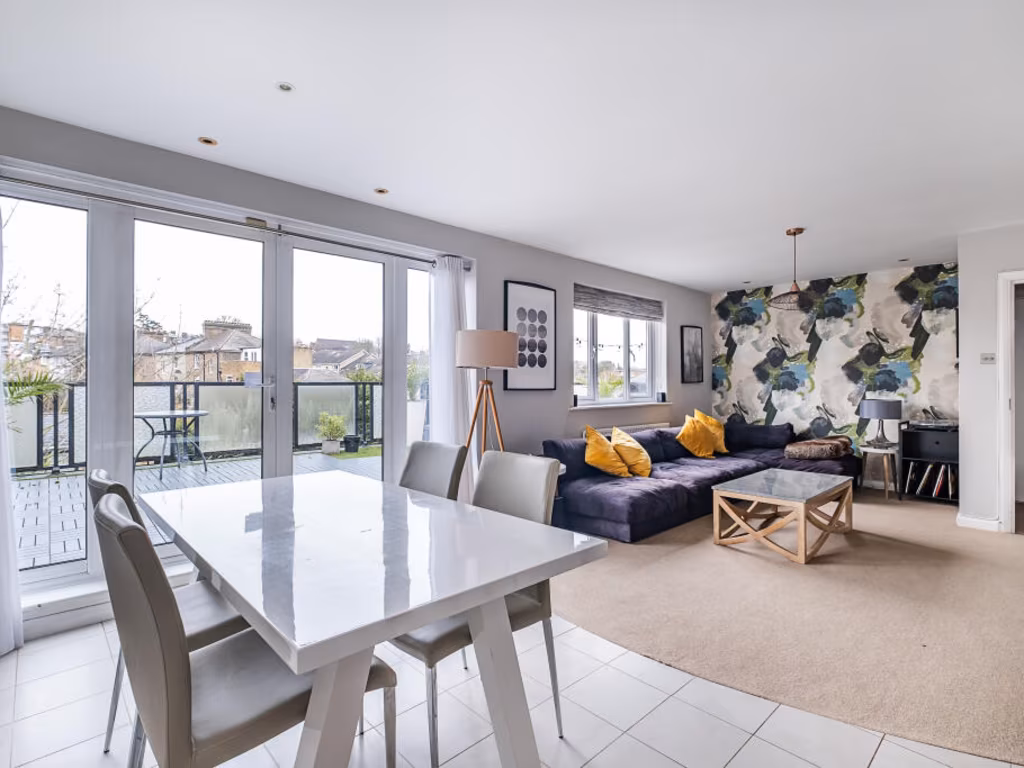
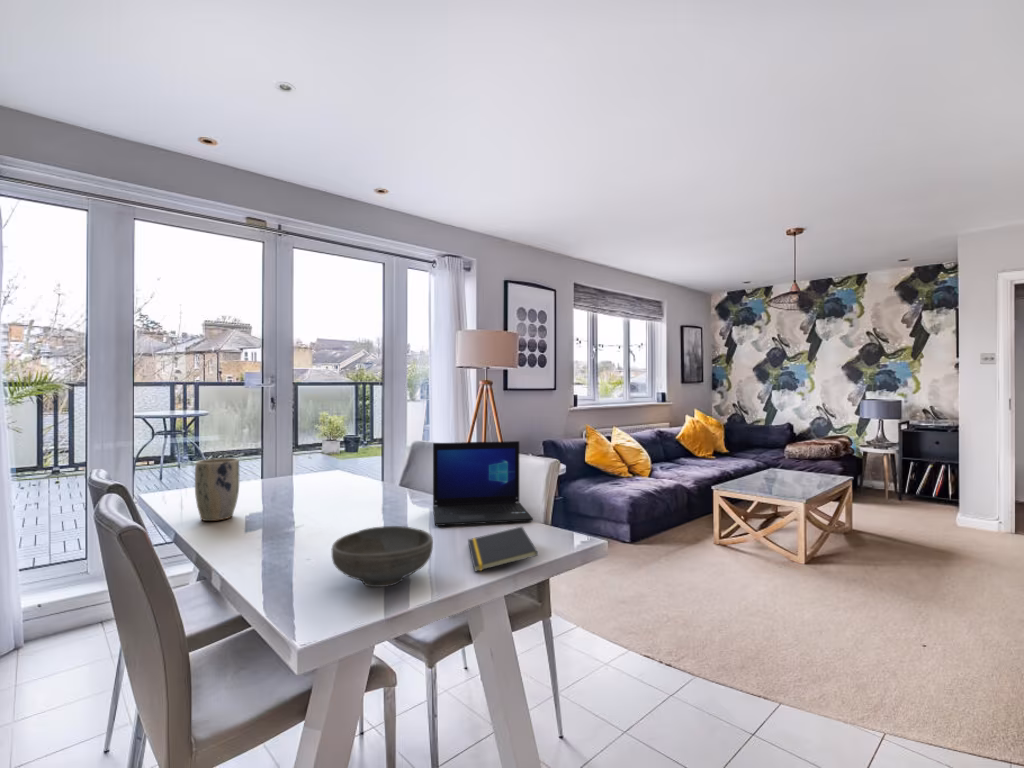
+ notepad [467,525,539,573]
+ bowl [331,525,434,588]
+ laptop [432,440,534,527]
+ plant pot [194,457,240,522]
